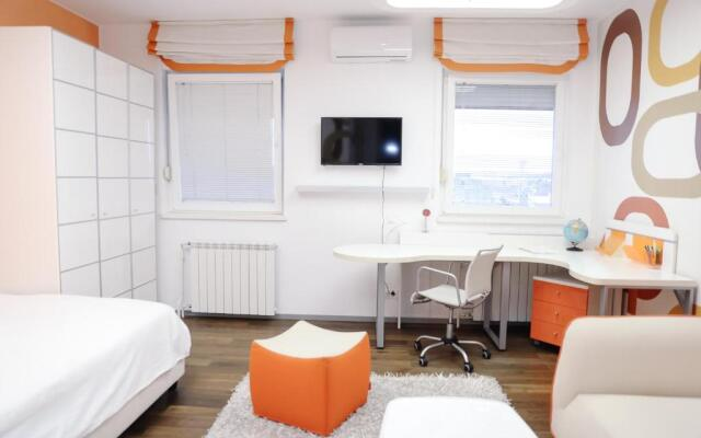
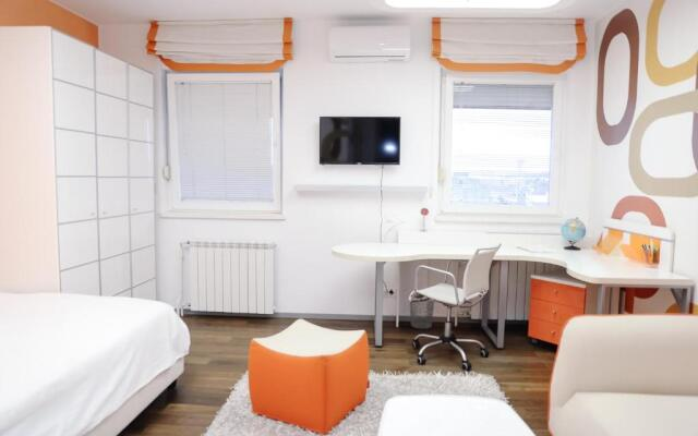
+ wastebasket [408,292,435,330]
